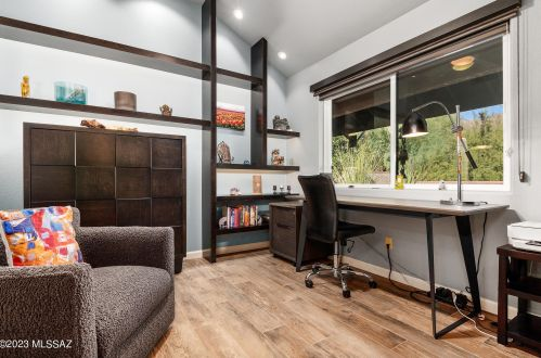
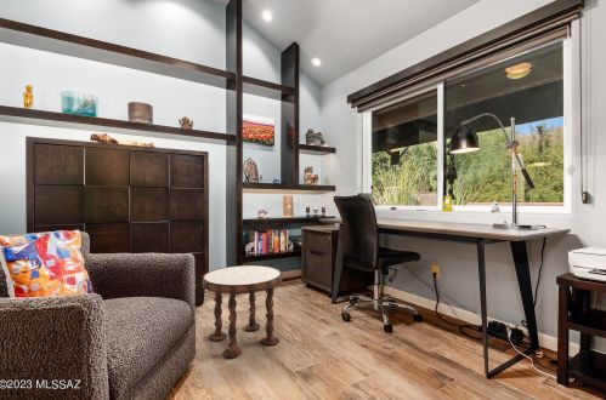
+ side table [202,264,283,359]
